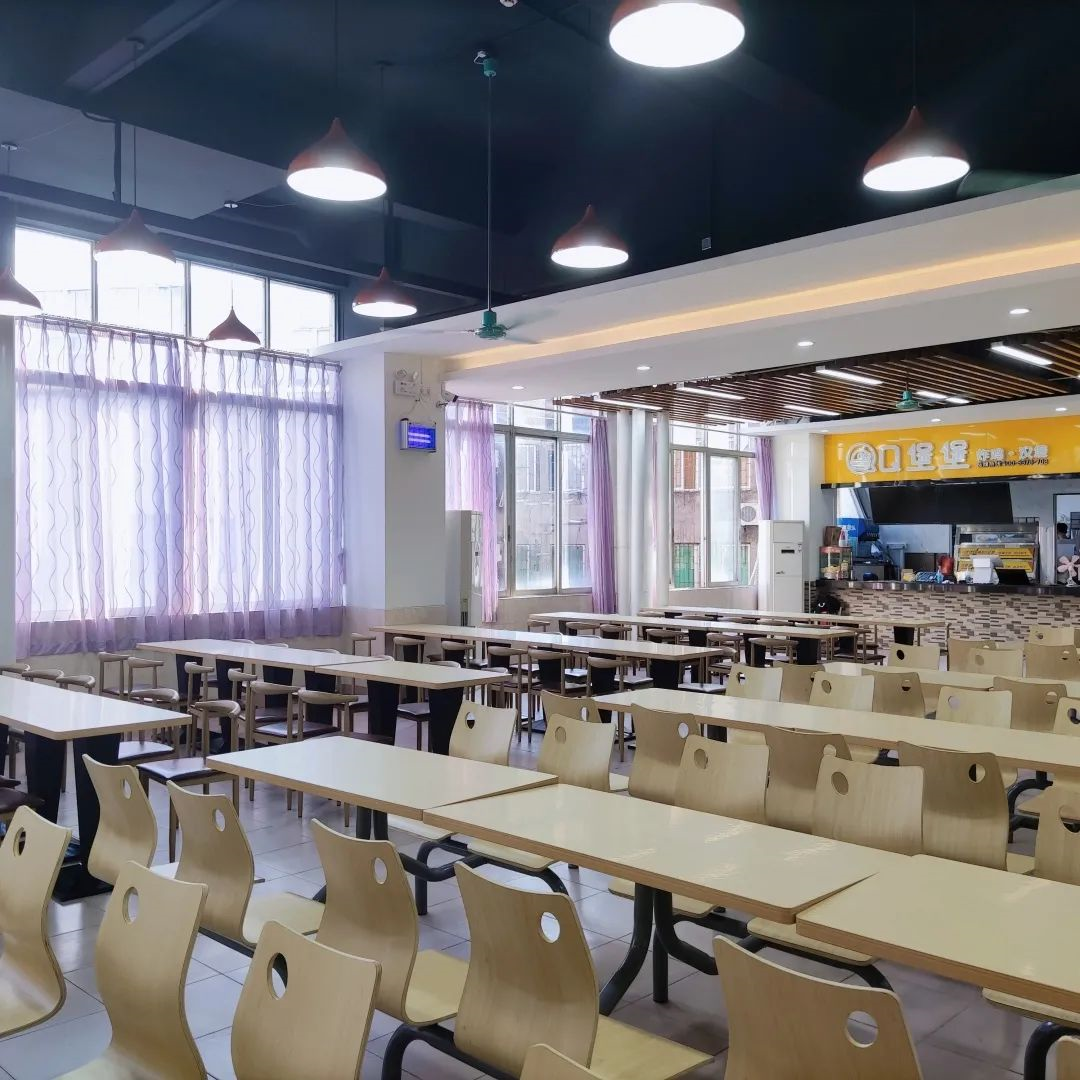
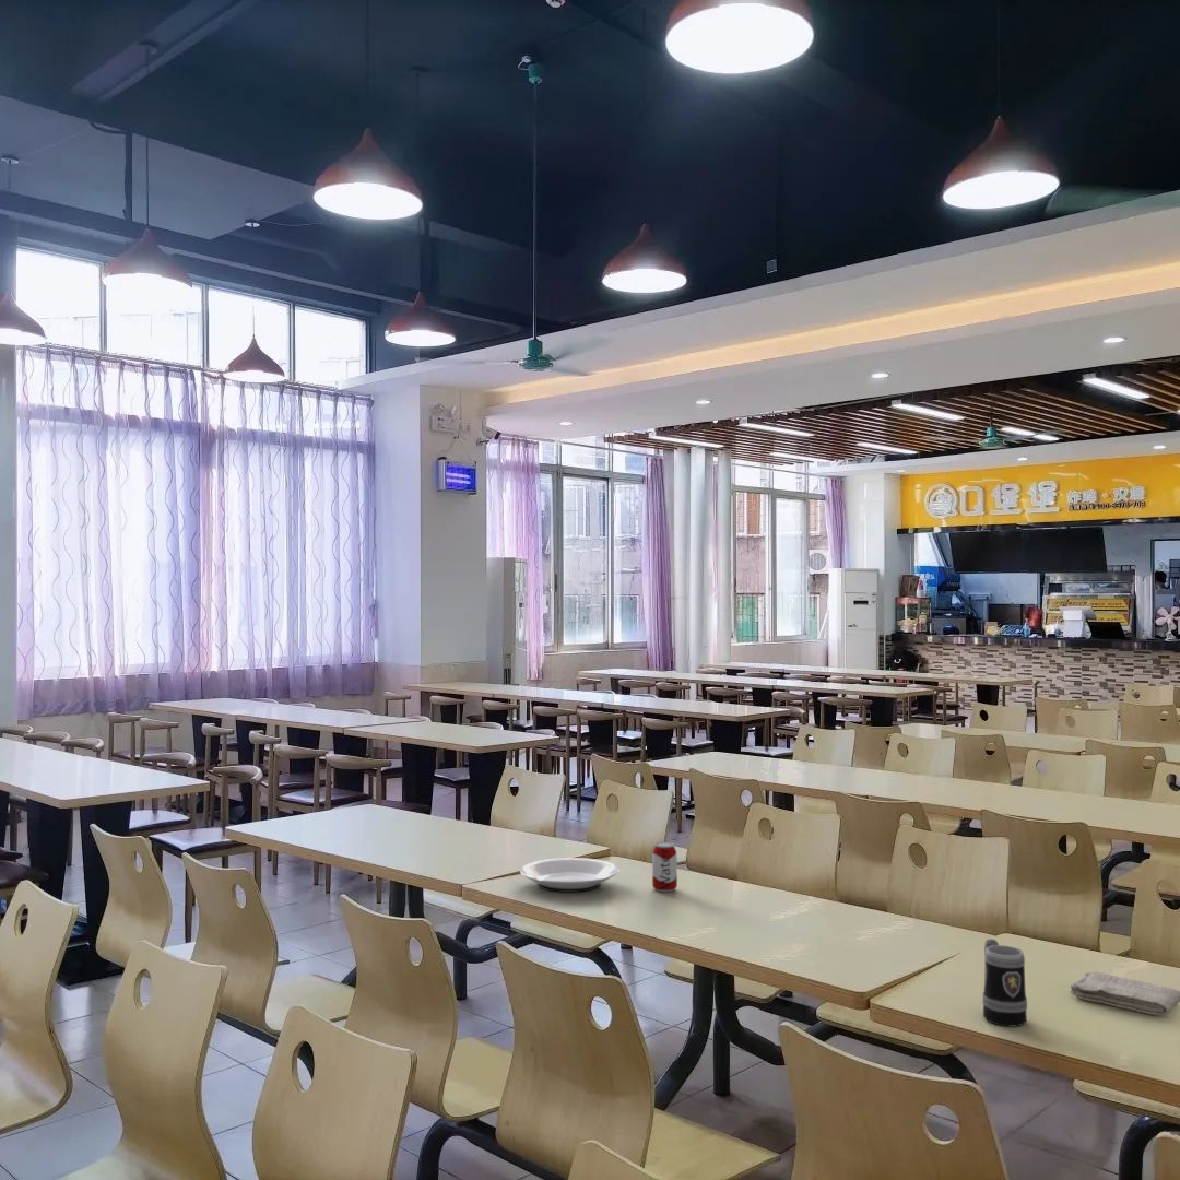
+ mug [981,937,1028,1027]
+ washcloth [1069,970,1180,1016]
+ beverage can [651,841,678,893]
+ plate [519,857,621,894]
